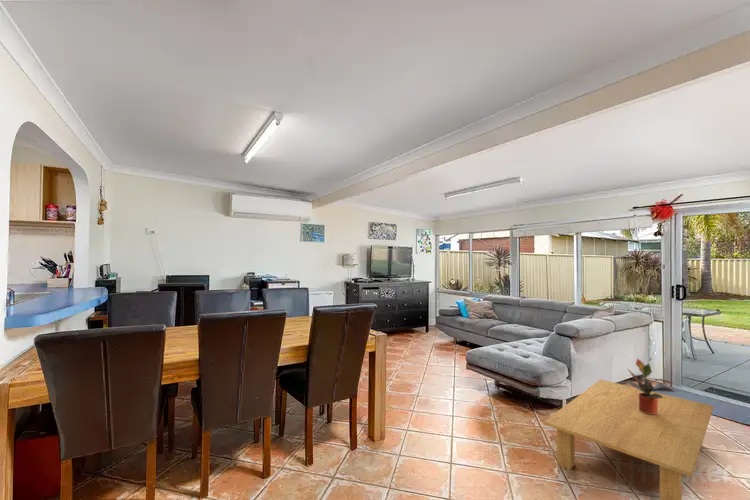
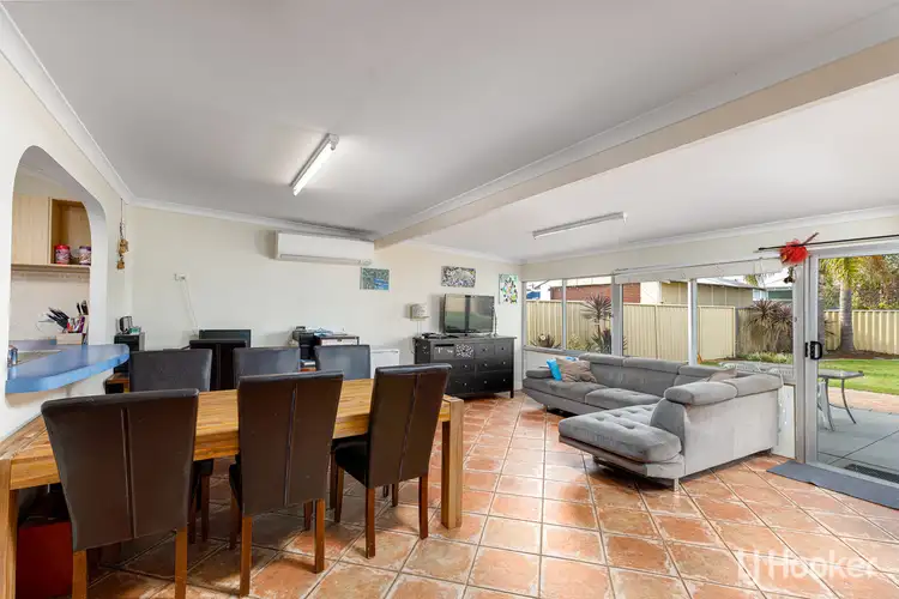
- coffee table [543,378,714,500]
- potted plant [626,357,677,414]
